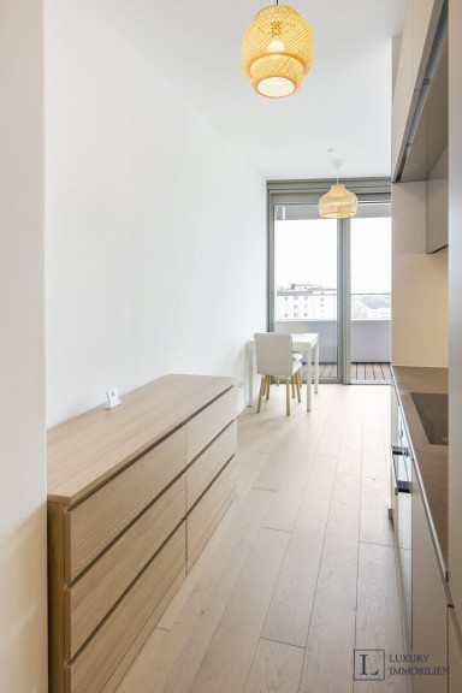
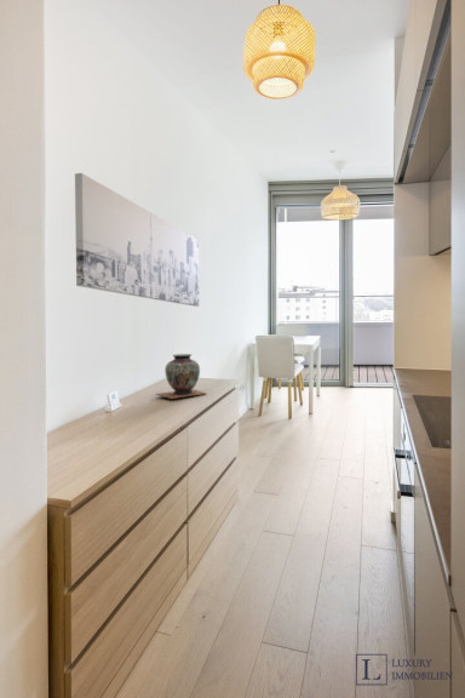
+ decorative vase [154,353,208,400]
+ wall art [74,172,200,308]
